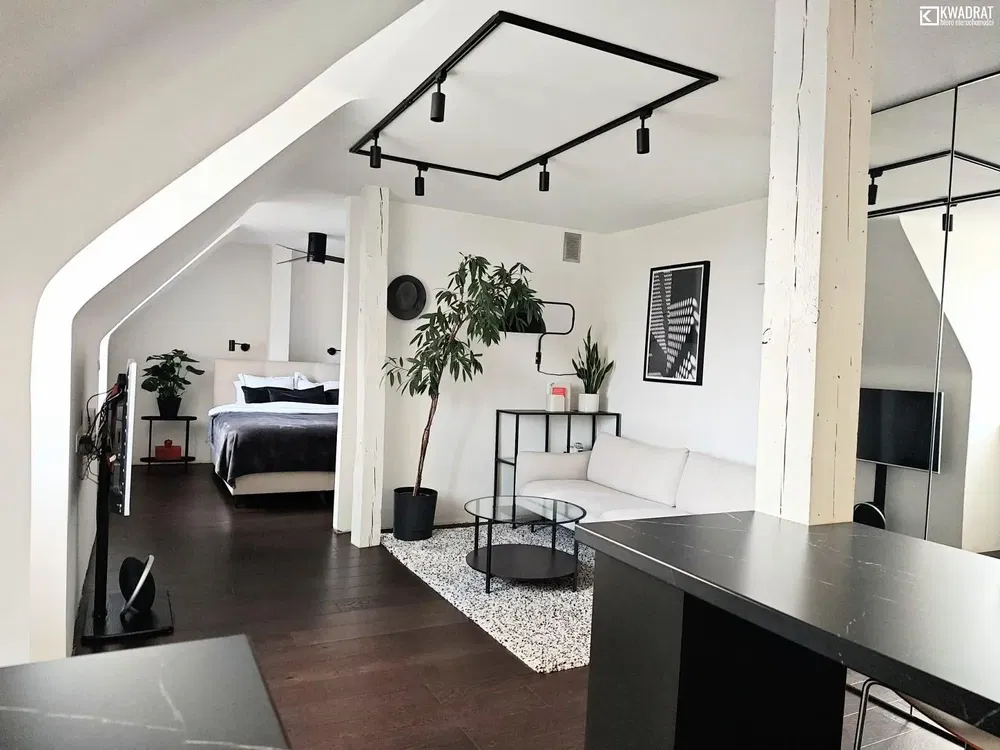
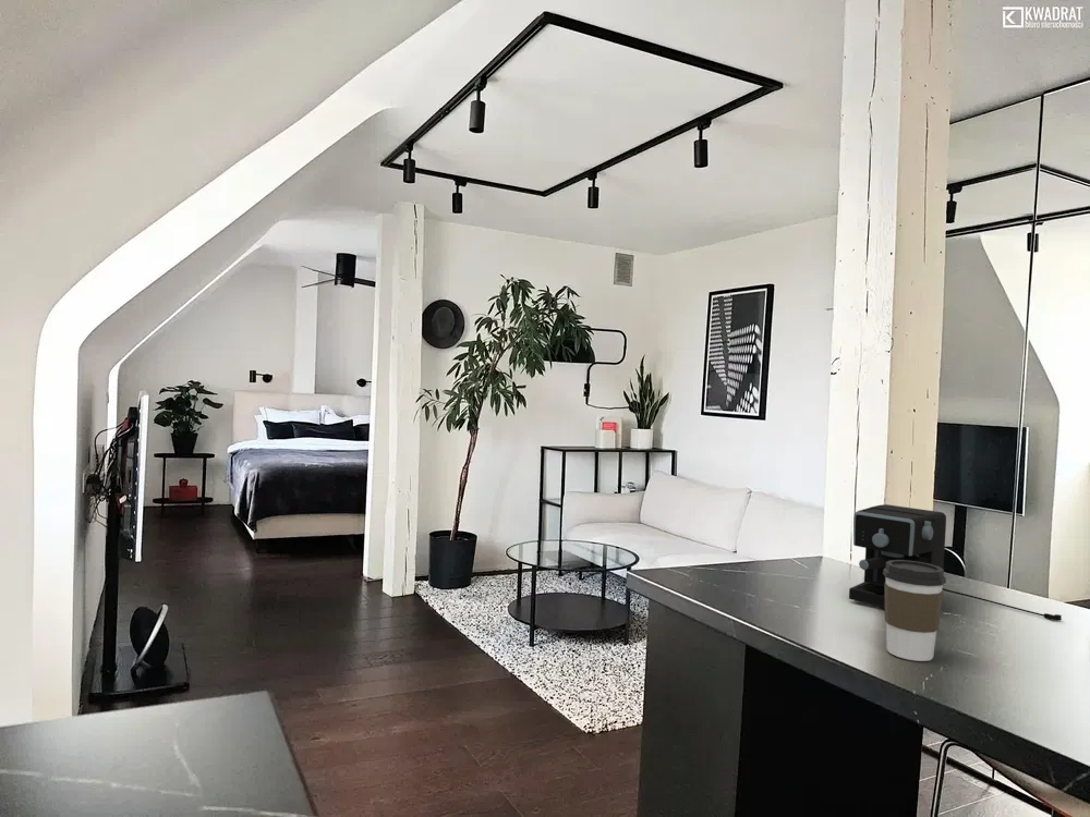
+ coffee maker [848,503,1063,622]
+ coffee cup [883,560,947,662]
